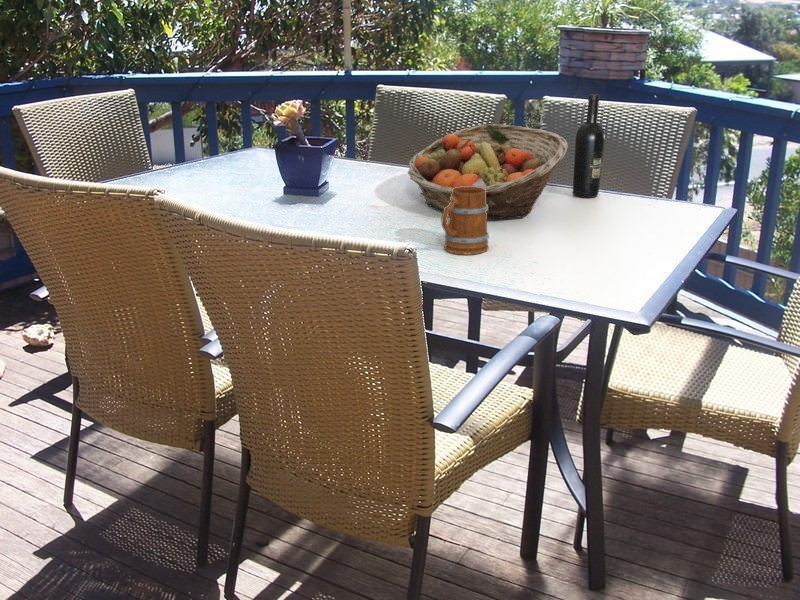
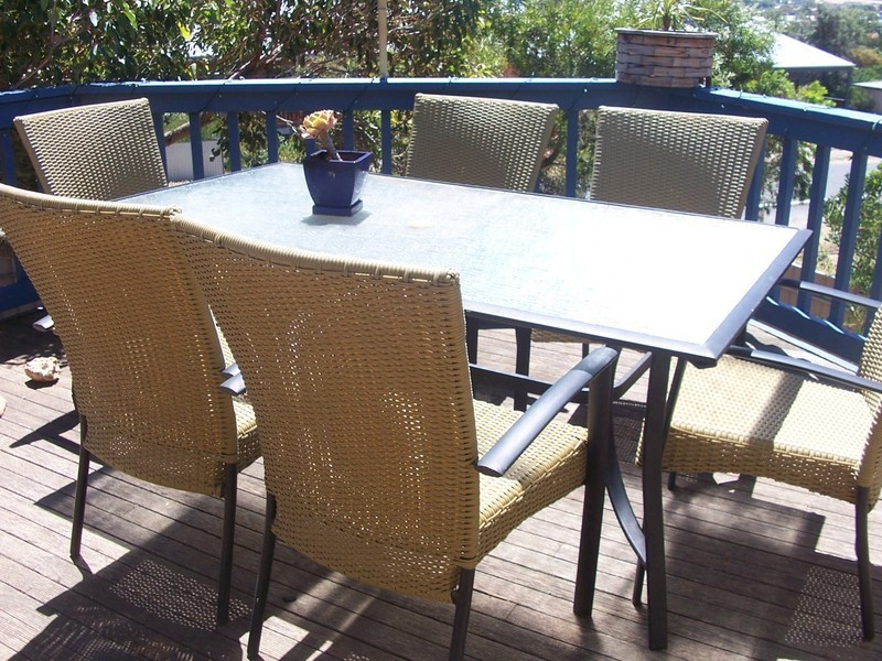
- wine bottle [572,93,606,199]
- mug [440,186,490,256]
- fruit basket [407,123,569,220]
